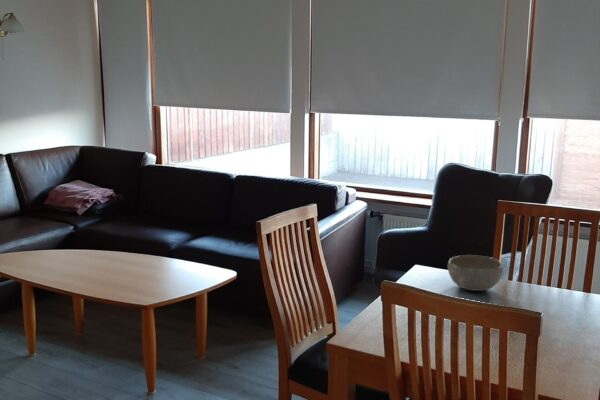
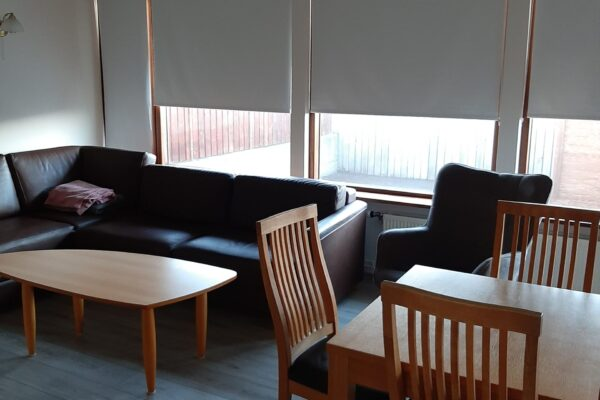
- bowl [447,254,504,292]
